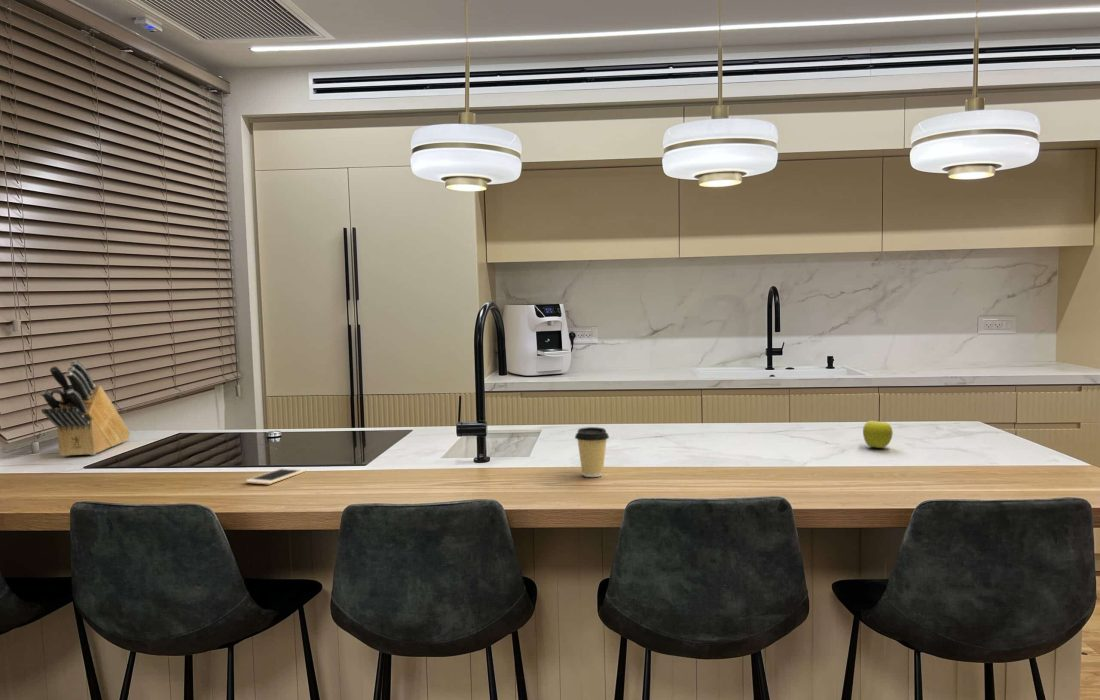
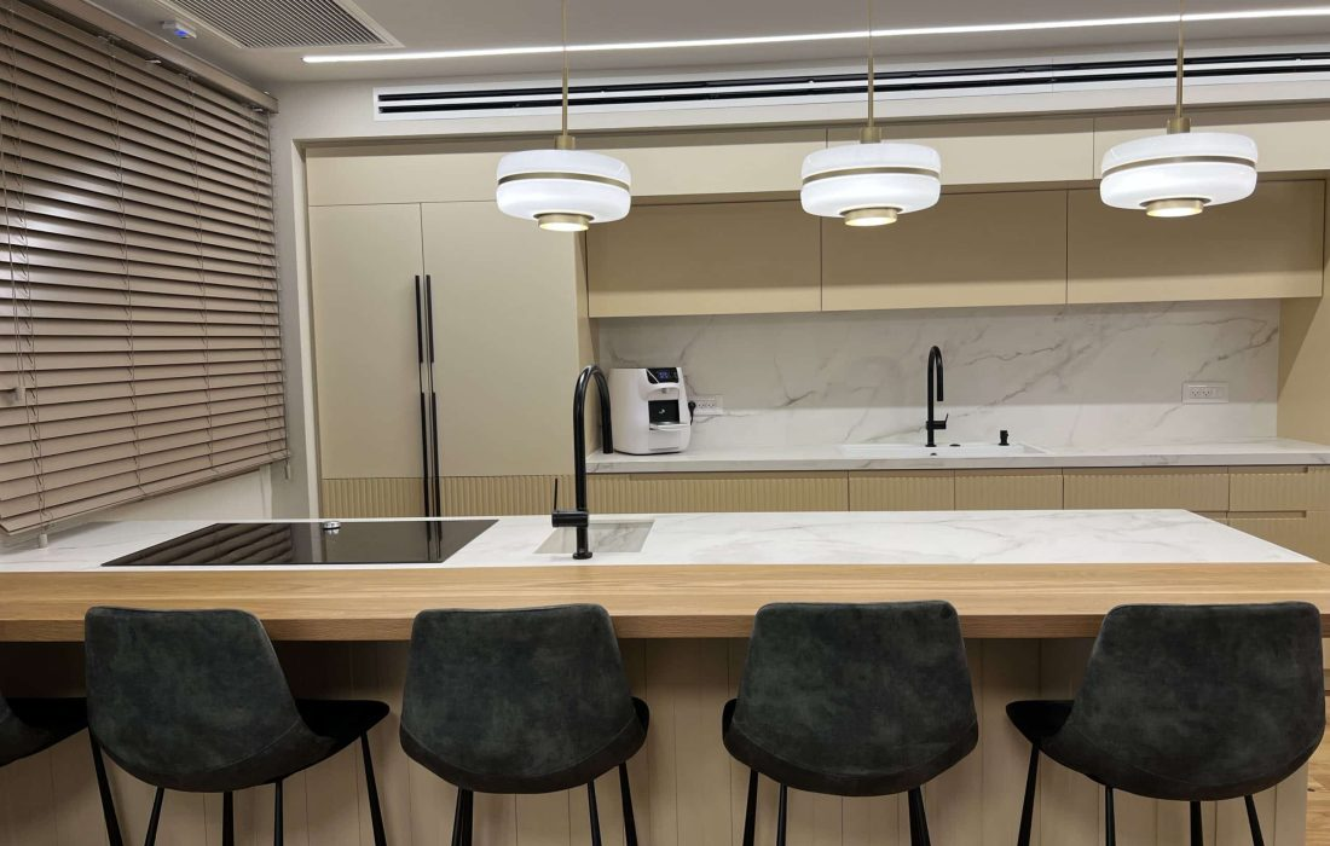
- fruit [862,419,894,449]
- coffee cup [574,426,610,478]
- knife block [39,359,131,457]
- cell phone [245,467,308,485]
